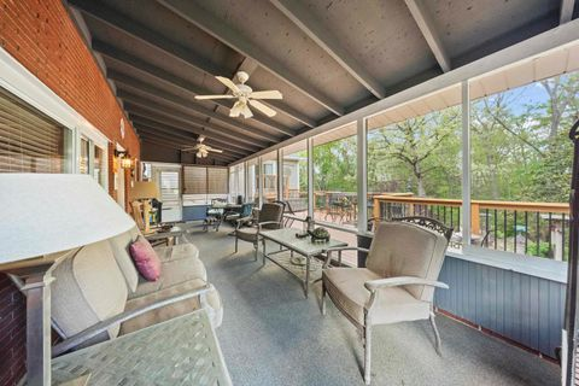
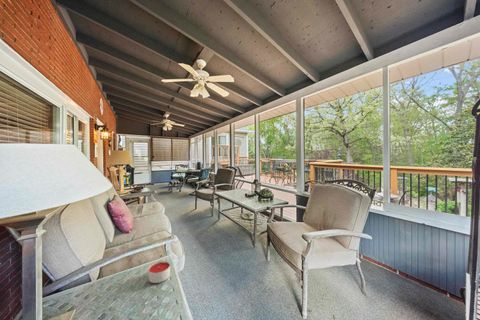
+ candle [148,260,171,284]
